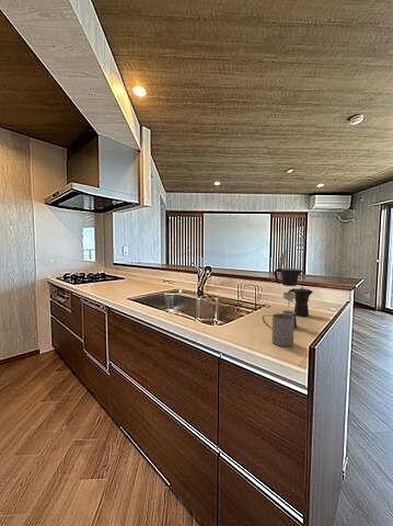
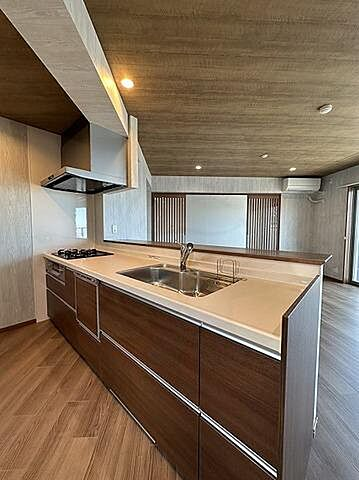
- mug [262,312,296,347]
- coffee maker [273,249,314,329]
